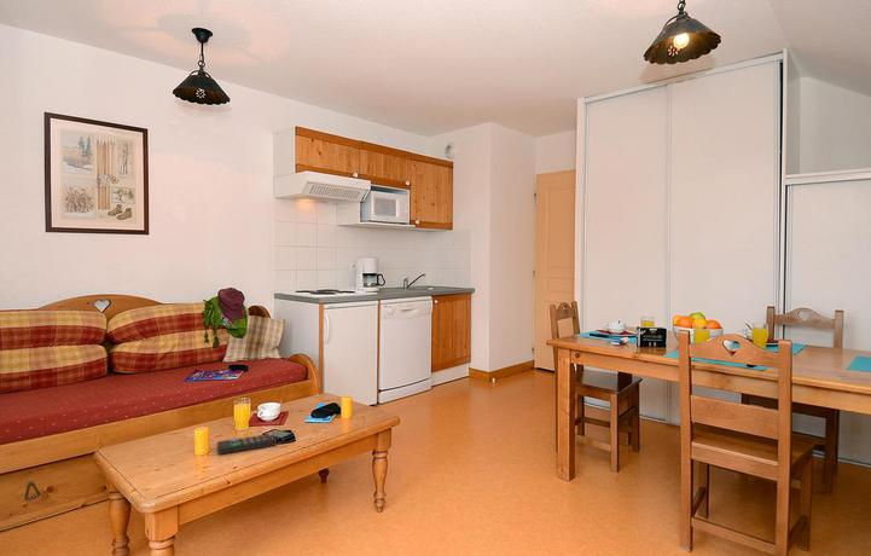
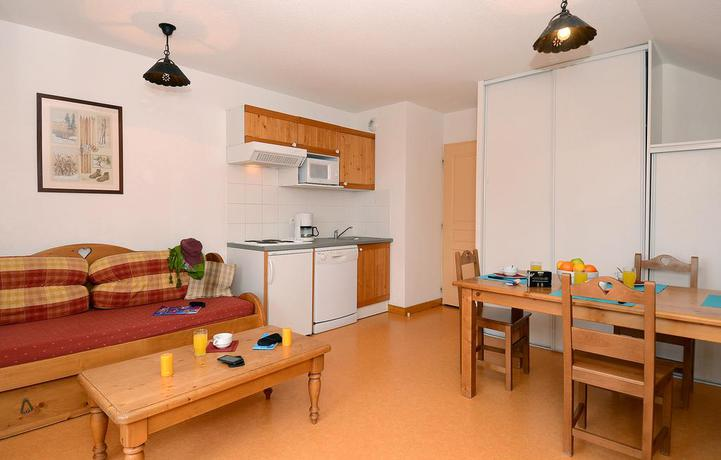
- remote control [216,433,278,456]
